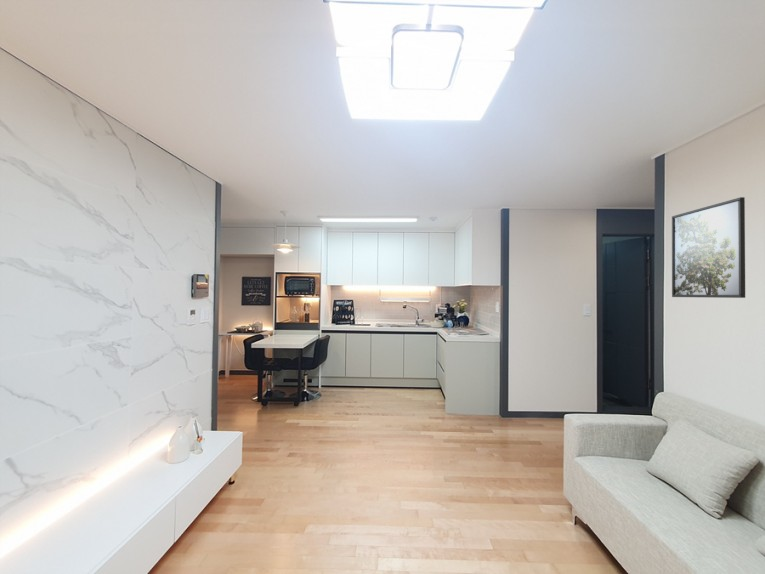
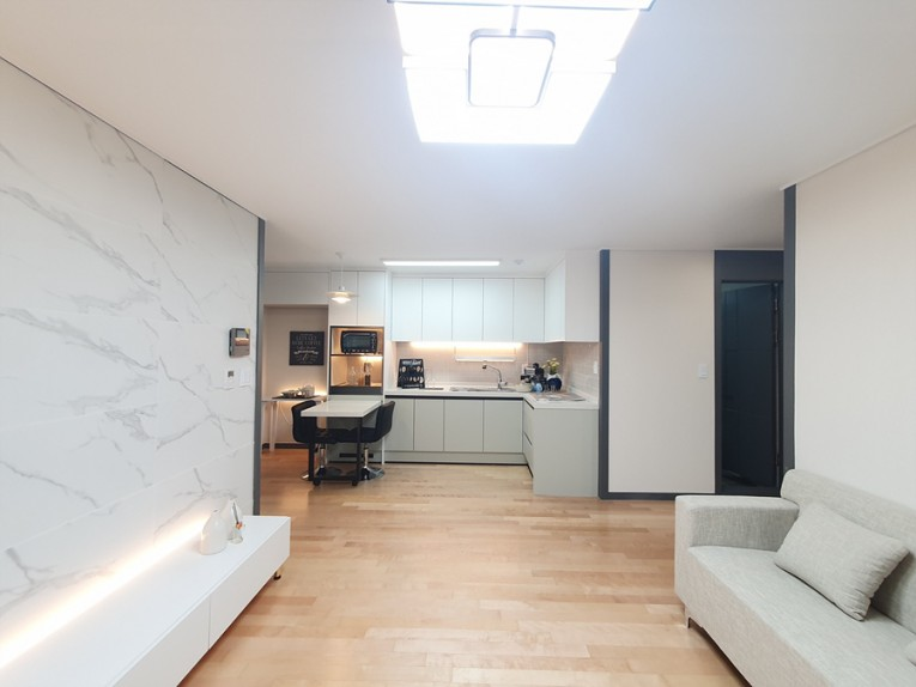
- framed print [671,196,746,299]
